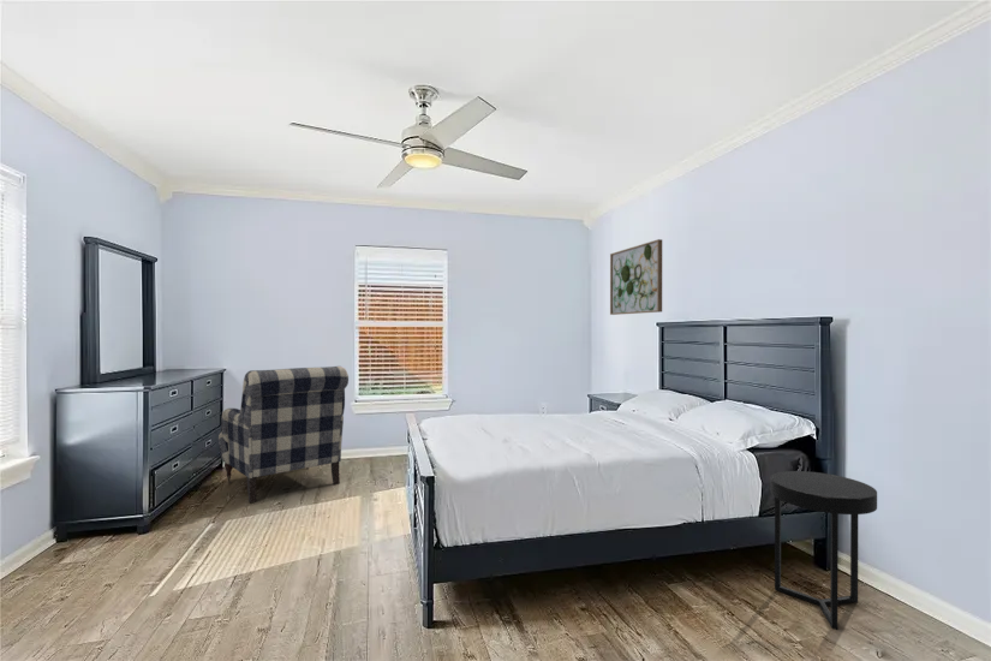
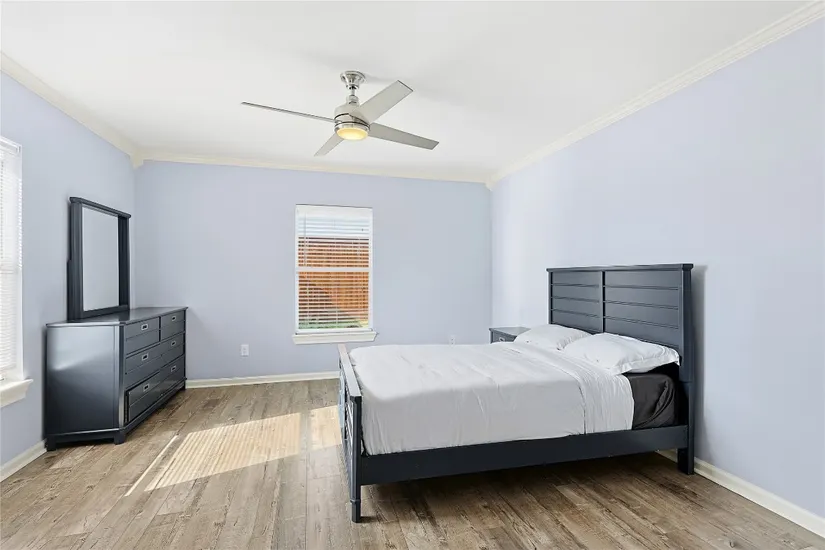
- wall art [609,238,663,316]
- side table [770,470,878,631]
- chair [217,365,350,504]
